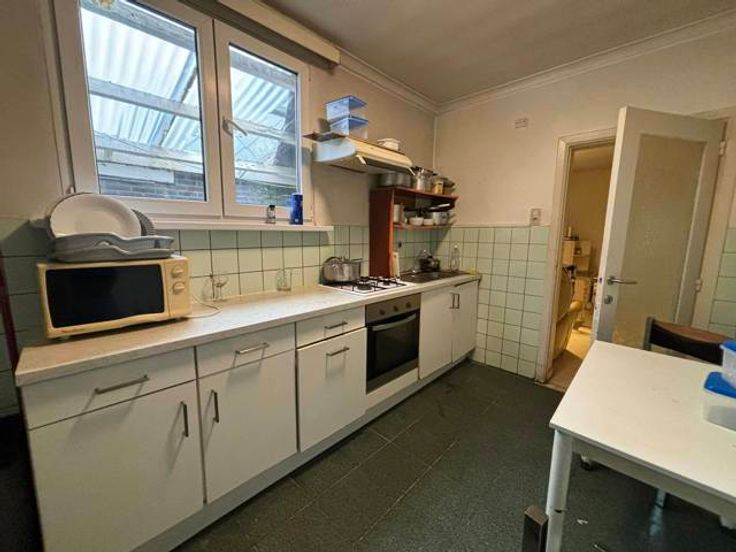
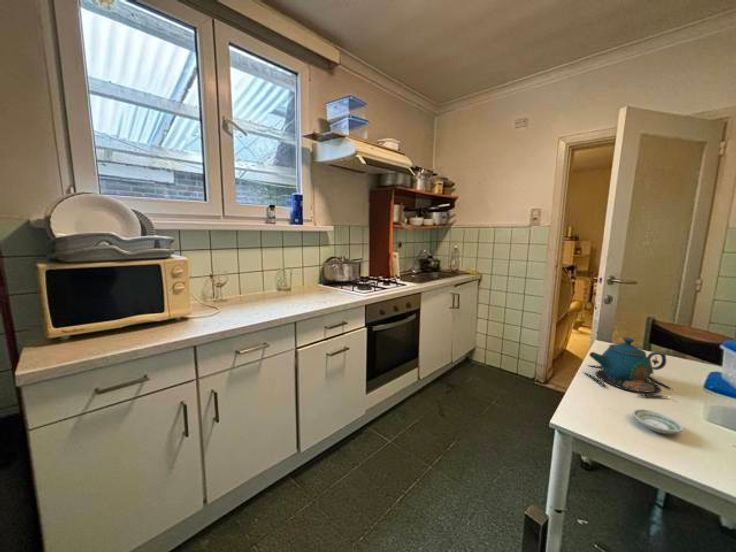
+ saucer [632,408,684,435]
+ teapot [583,336,673,398]
